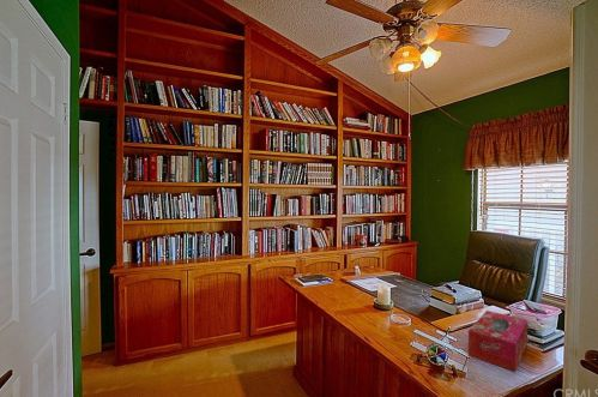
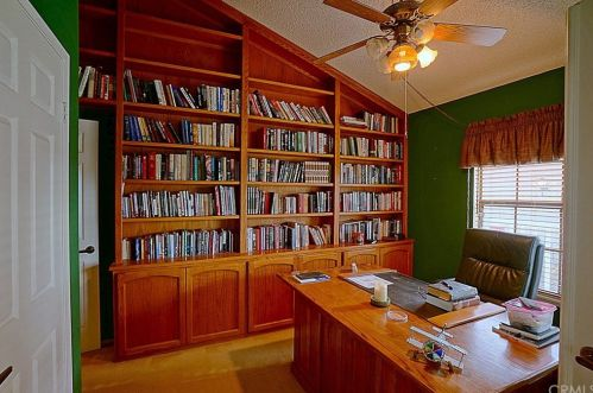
- tissue box [467,309,528,372]
